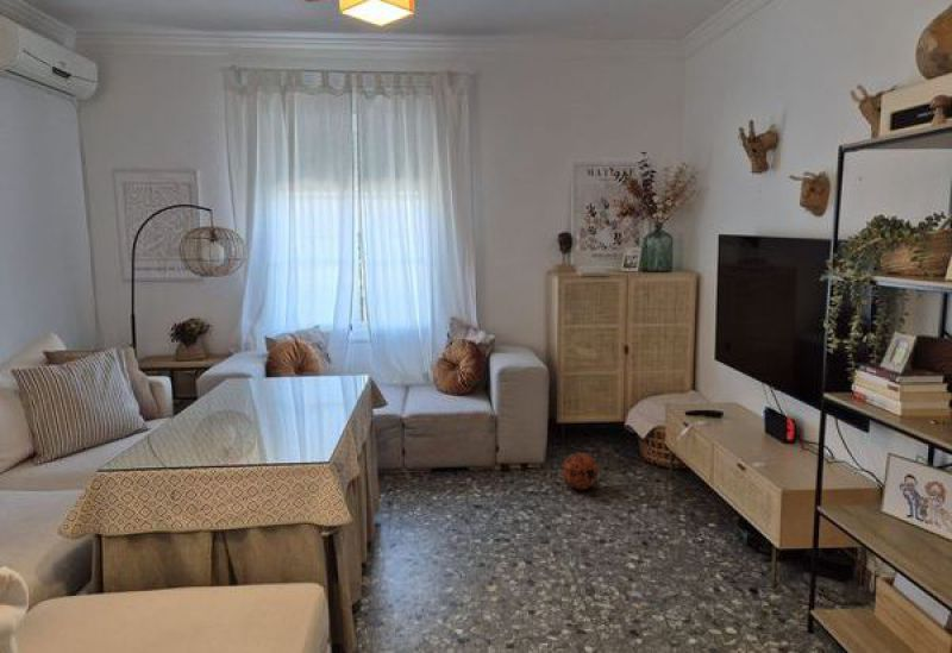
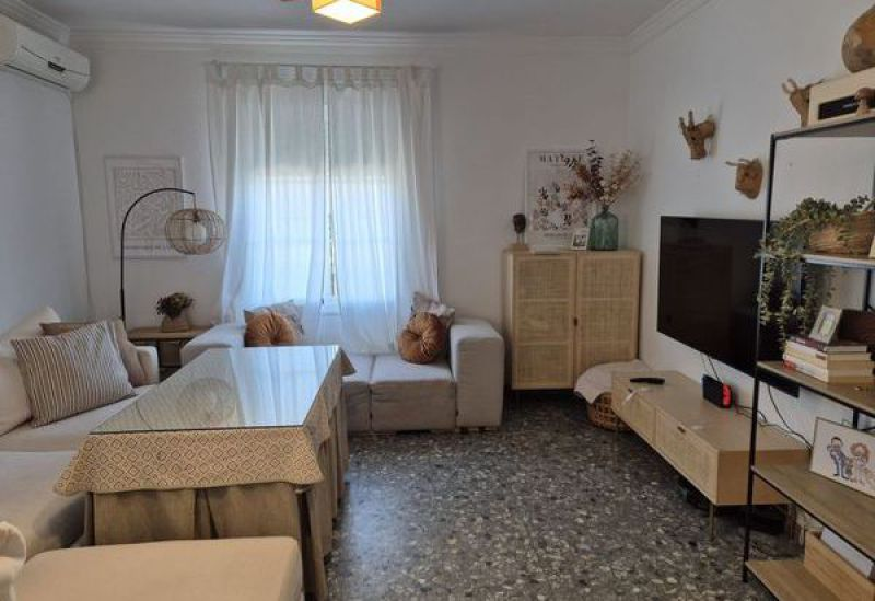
- decorative ball [562,452,600,490]
